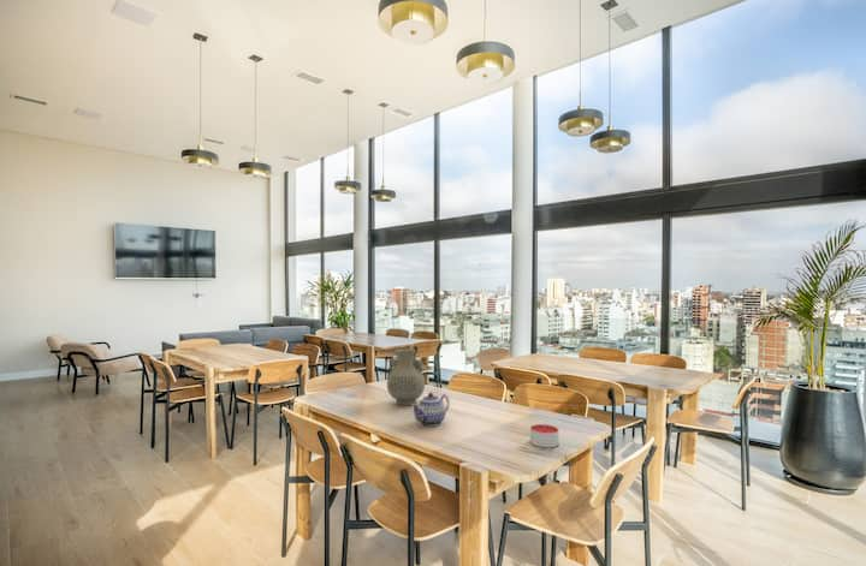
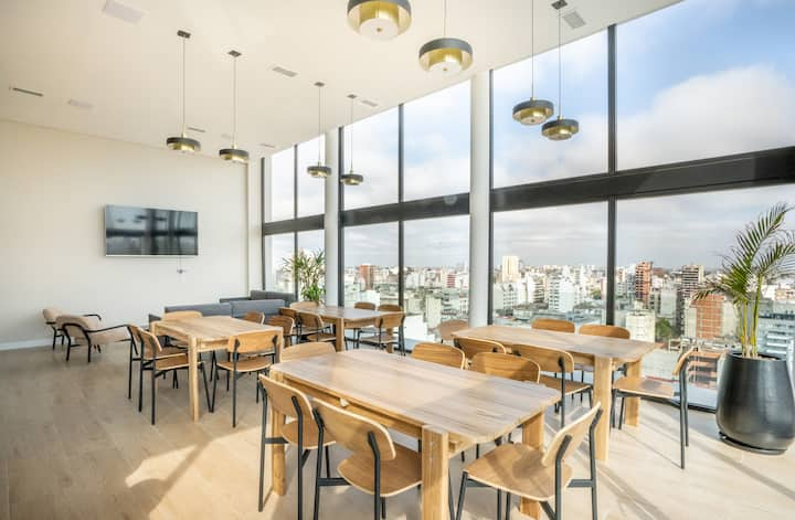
- candle [529,423,560,448]
- teapot [410,392,451,428]
- vase [386,347,426,406]
